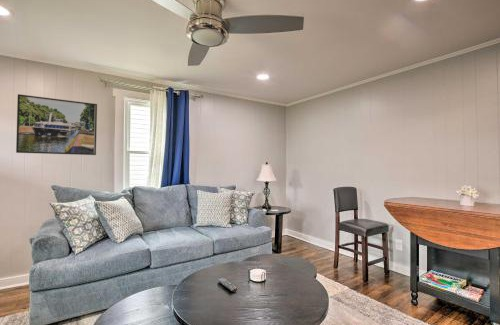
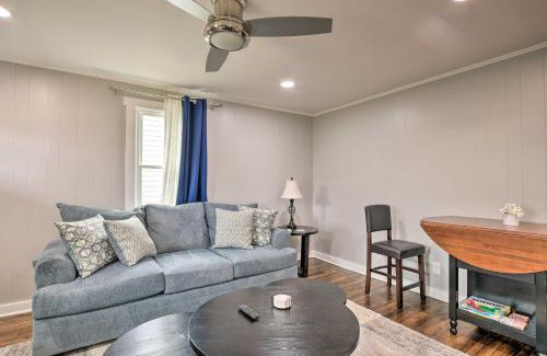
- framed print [15,93,98,156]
